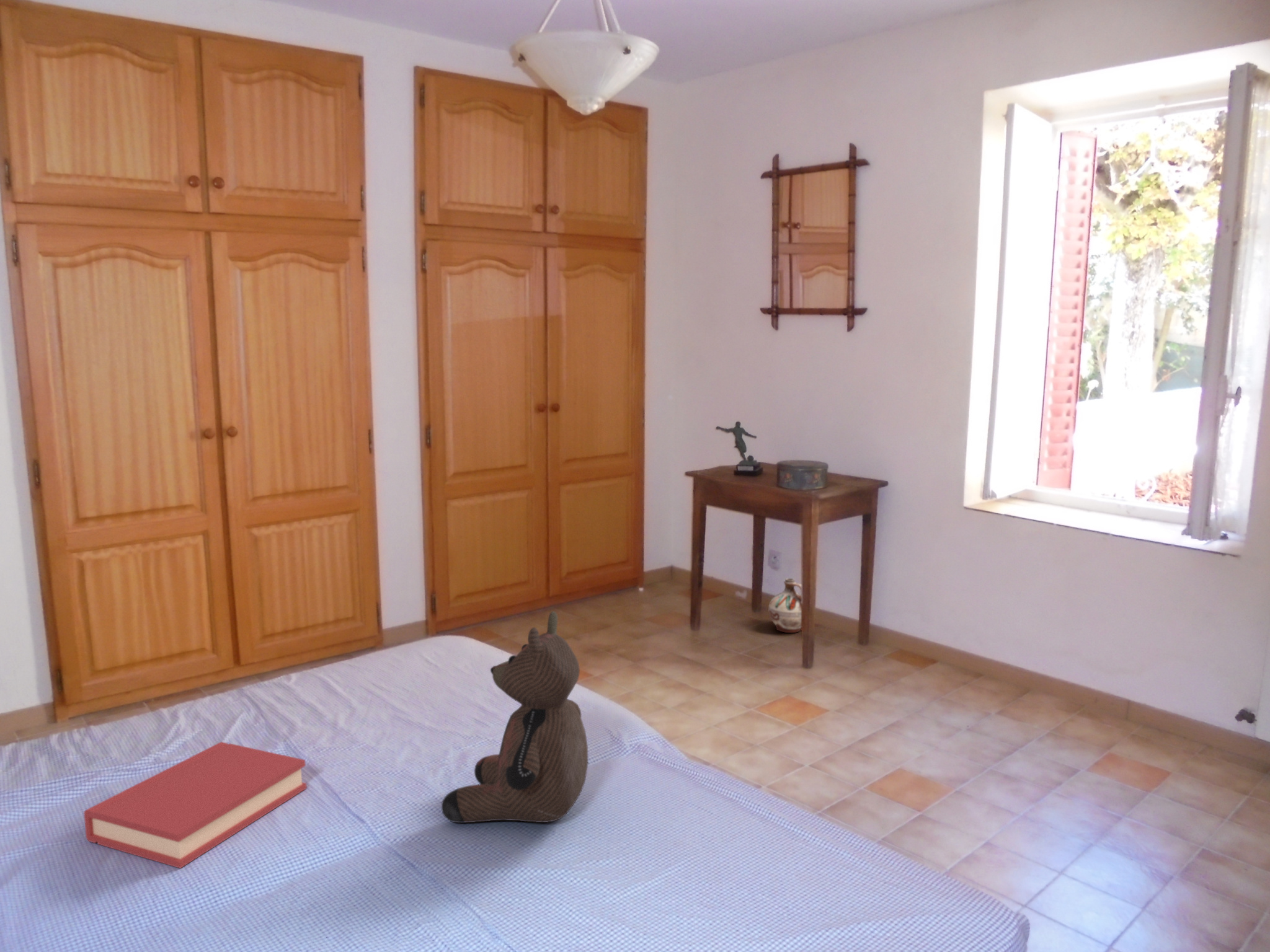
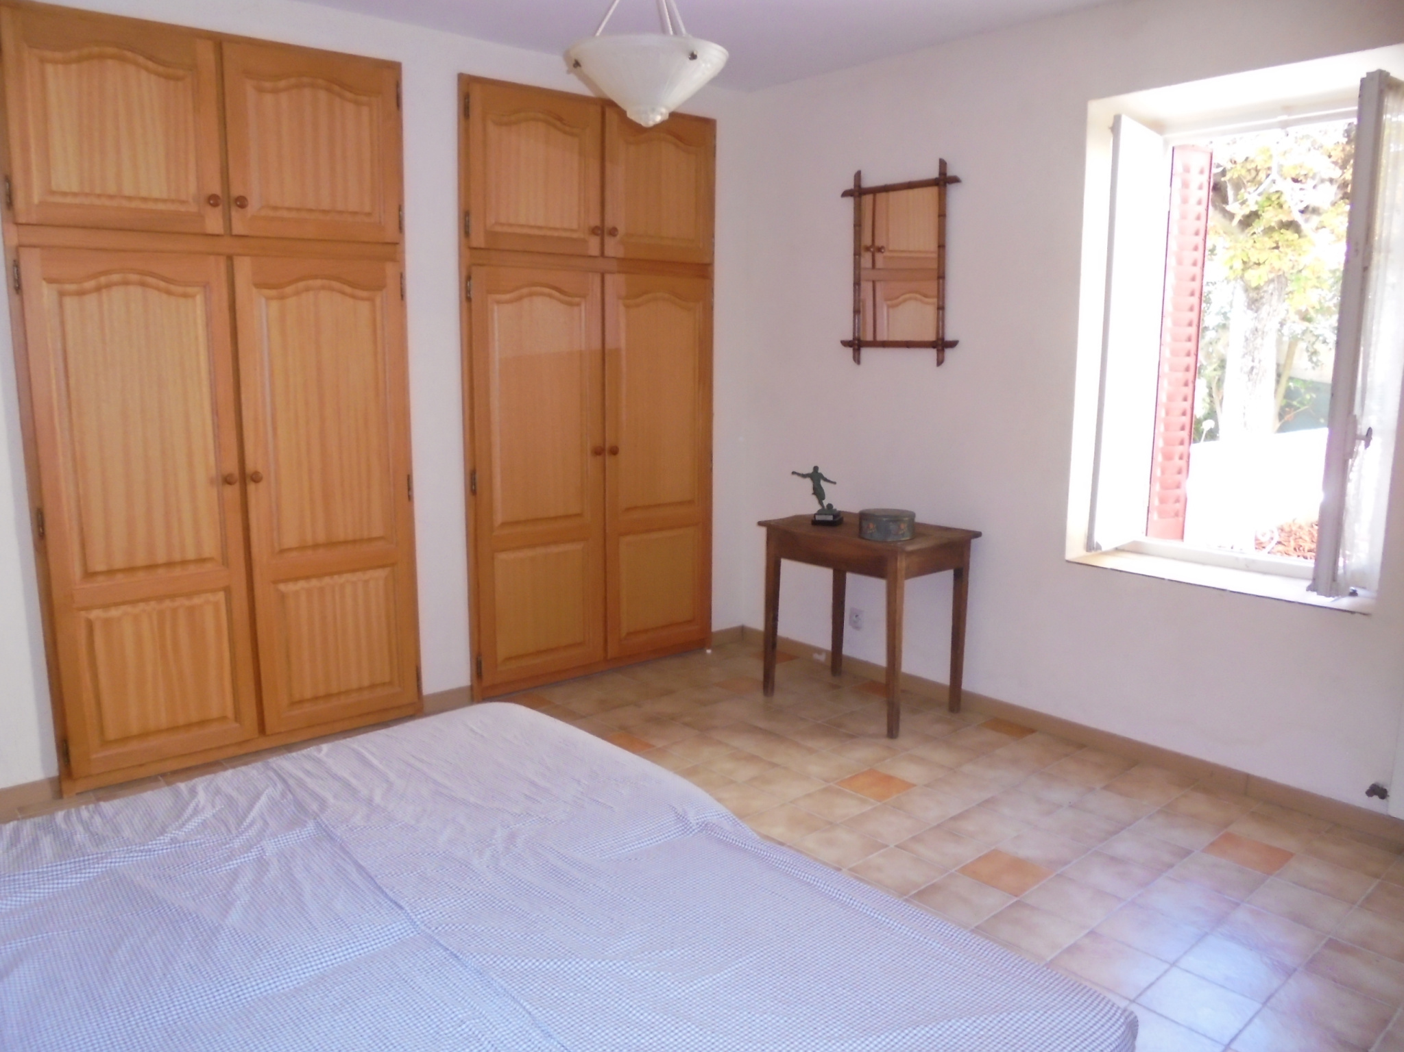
- hardback book [83,741,307,869]
- ceramic jug [768,578,802,633]
- teddy bear [441,610,588,824]
